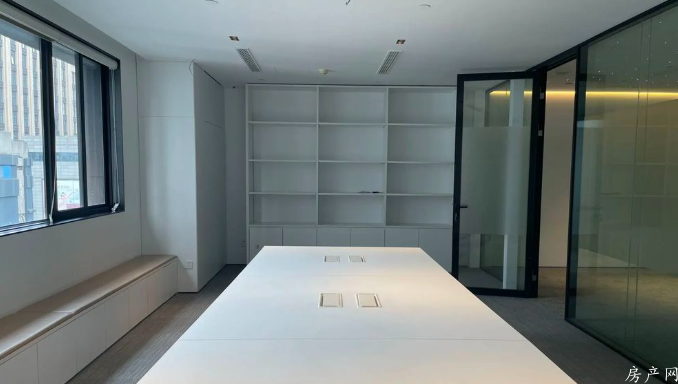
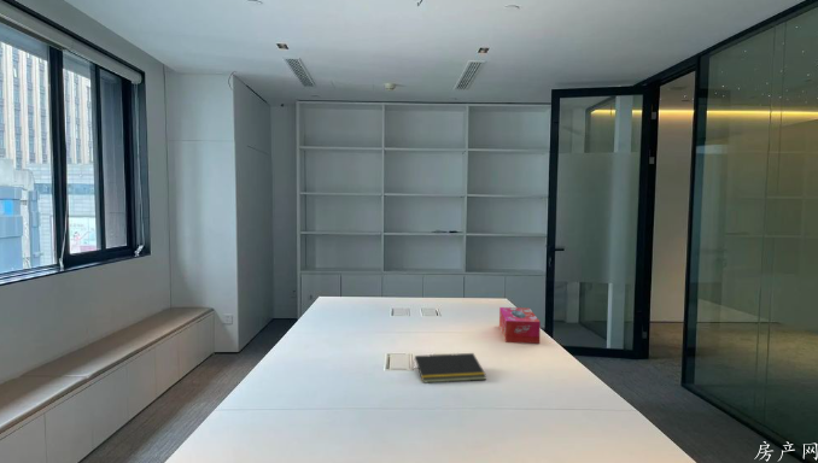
+ tissue box [498,306,542,345]
+ notepad [413,352,487,385]
